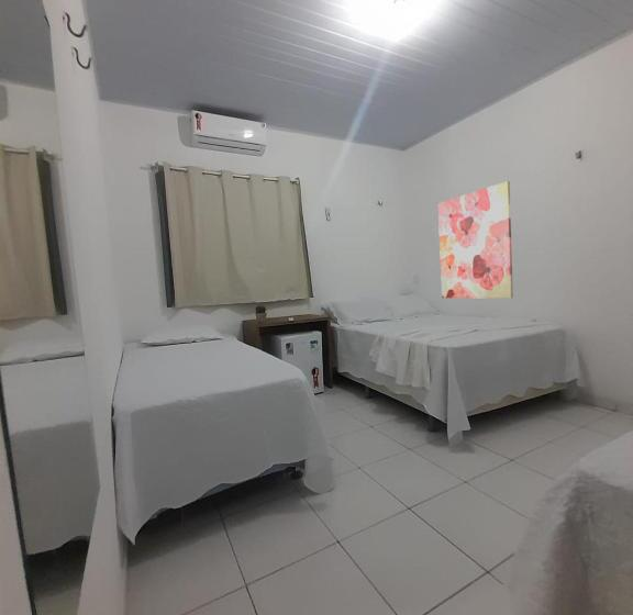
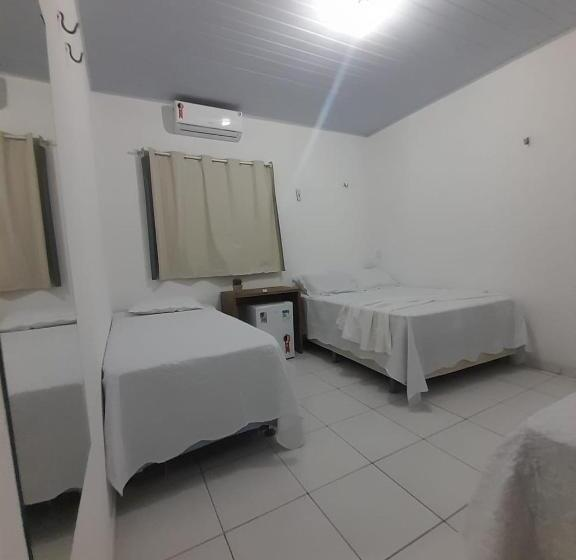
- wall art [437,180,514,299]
